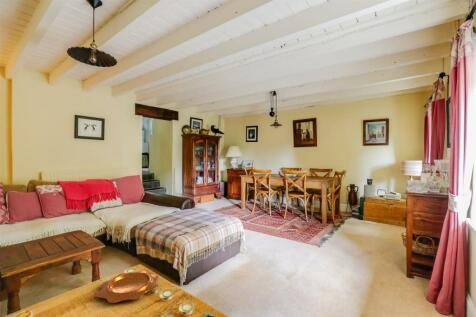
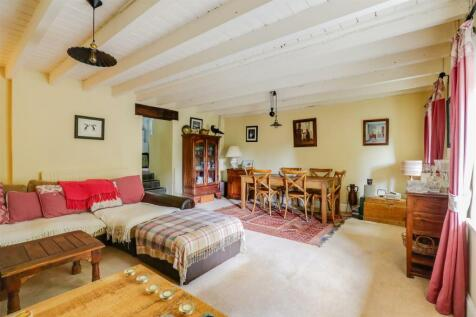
- decorative bowl [95,270,159,304]
